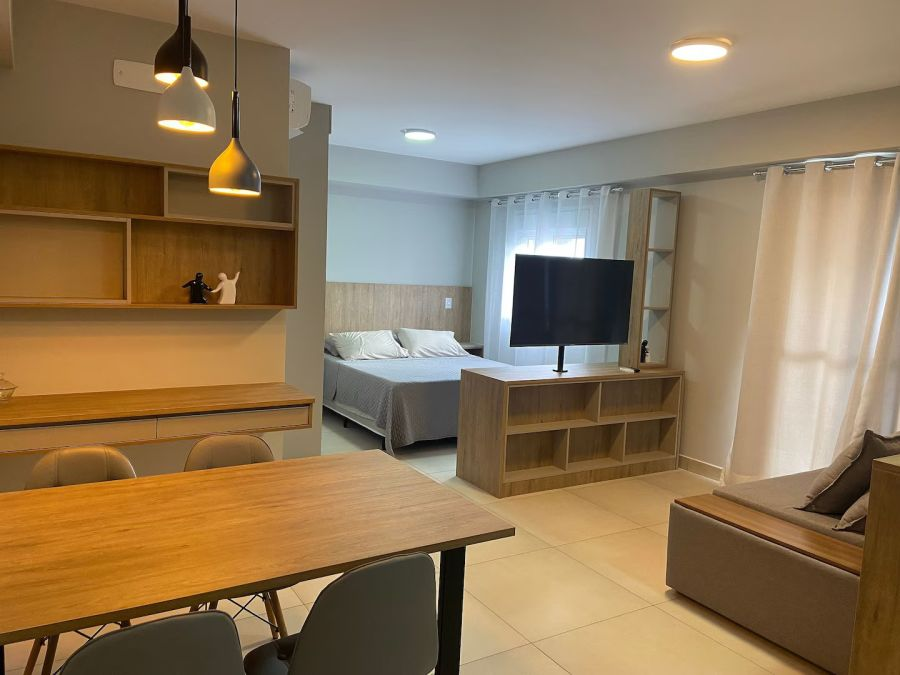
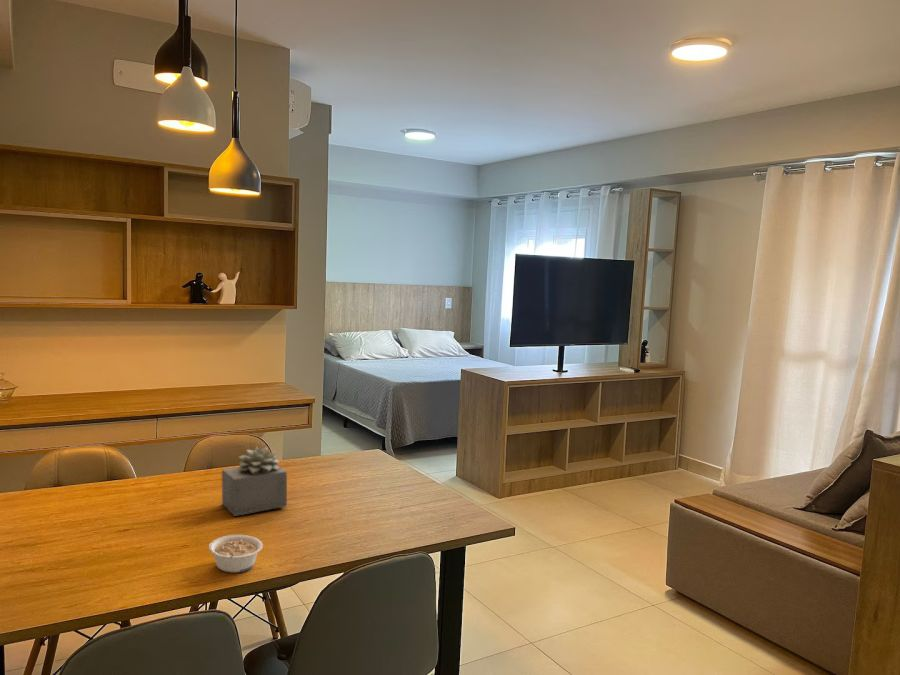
+ succulent plant [220,446,288,517]
+ legume [208,534,264,573]
